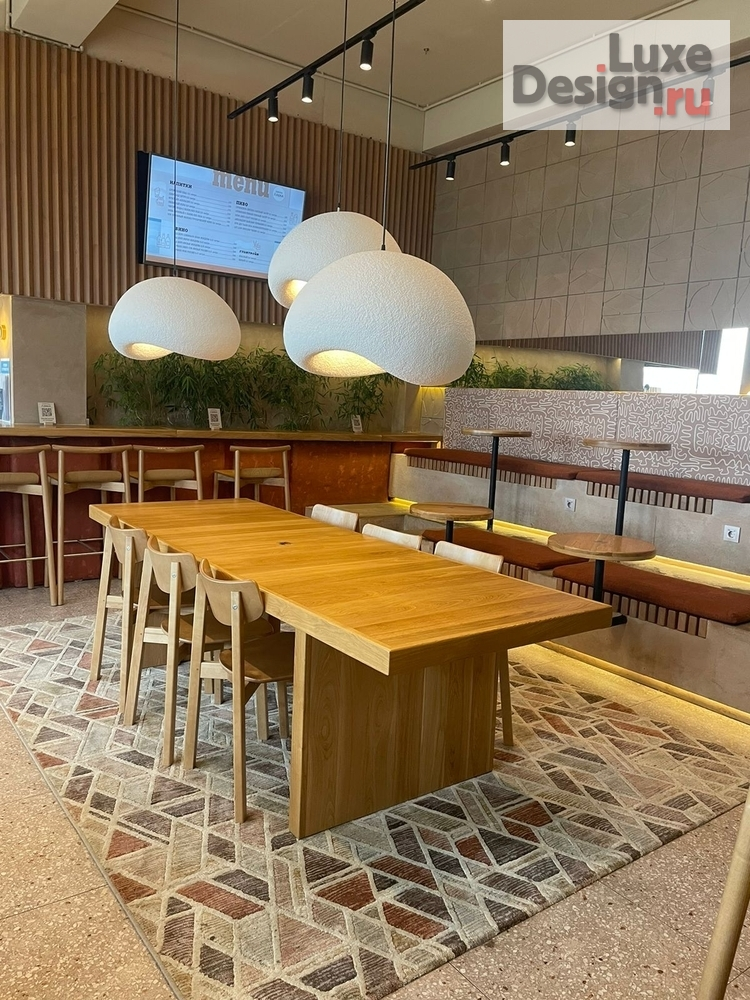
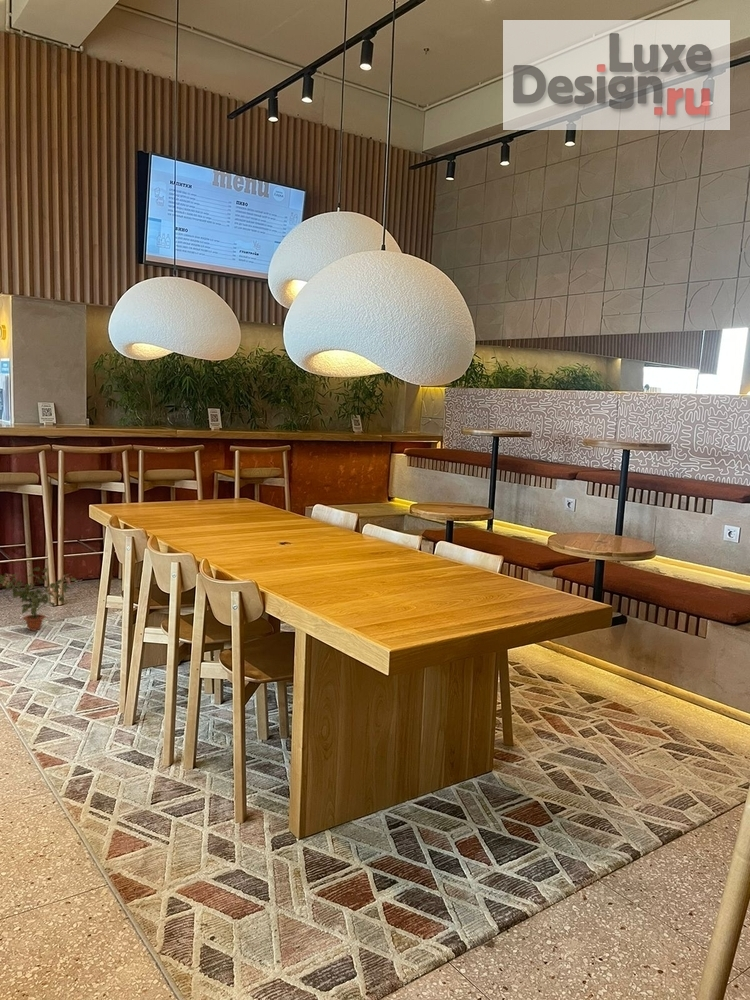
+ potted plant [0,566,78,632]
